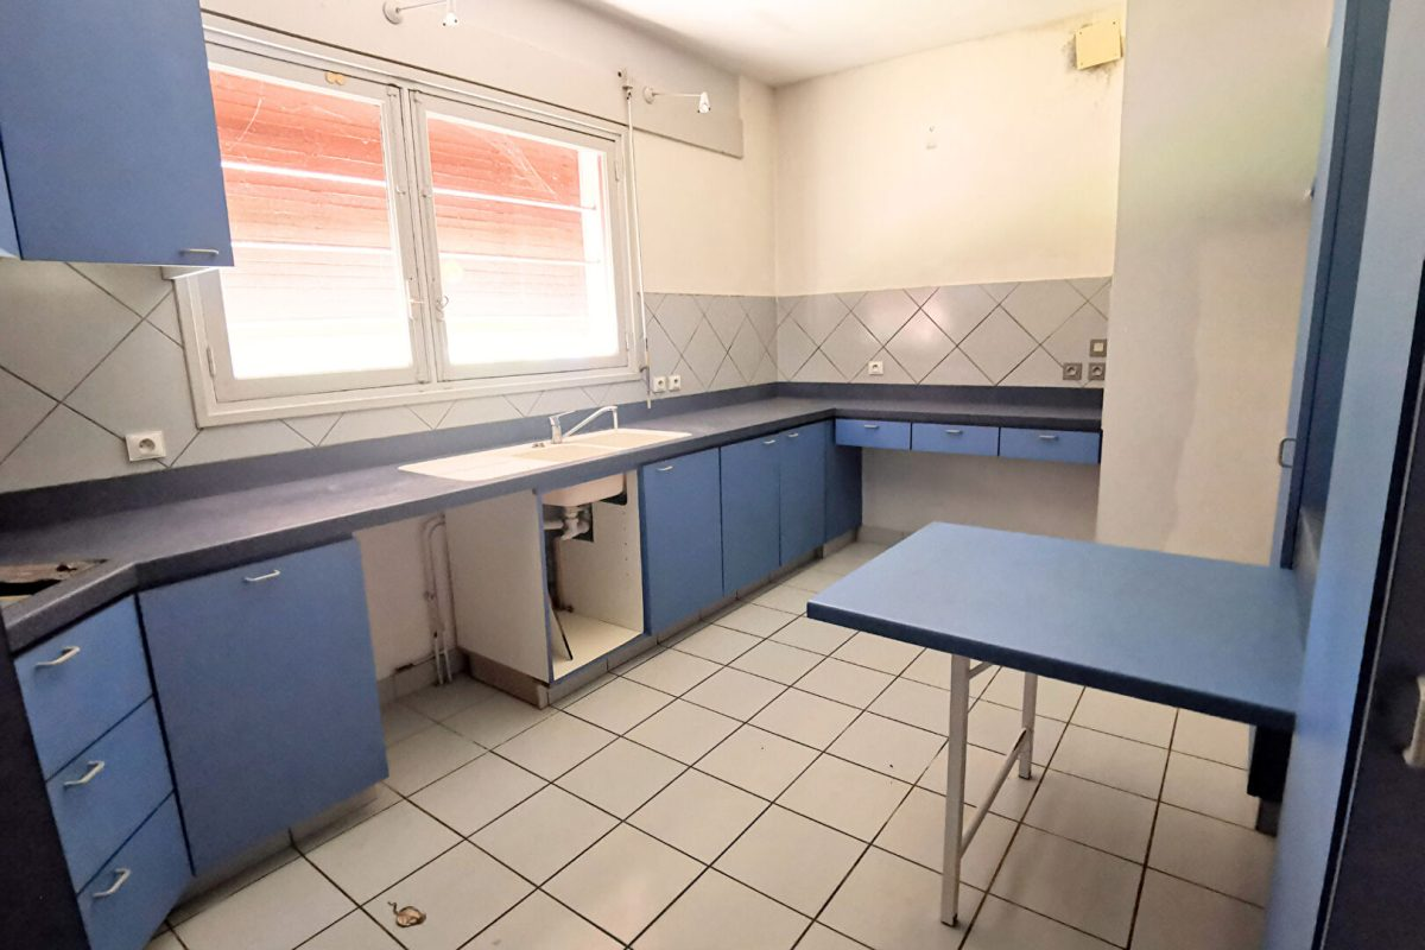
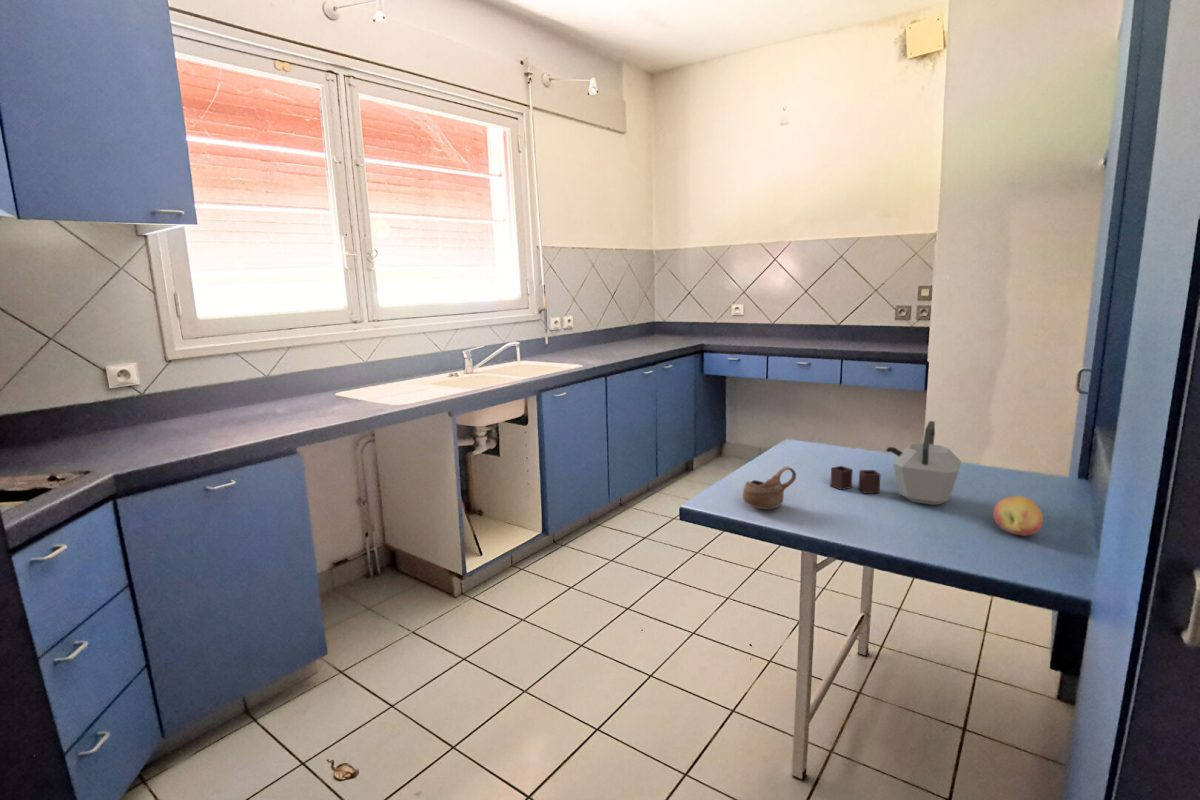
+ kettle [829,420,962,506]
+ fruit [992,495,1044,537]
+ cup [742,466,797,510]
